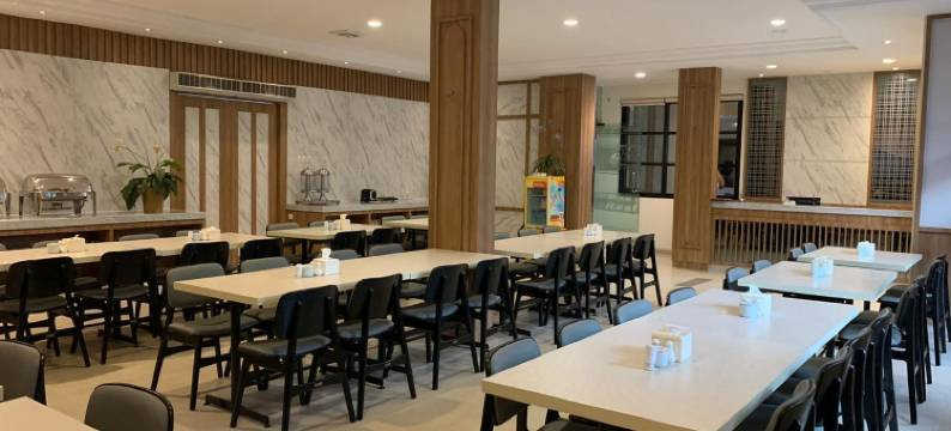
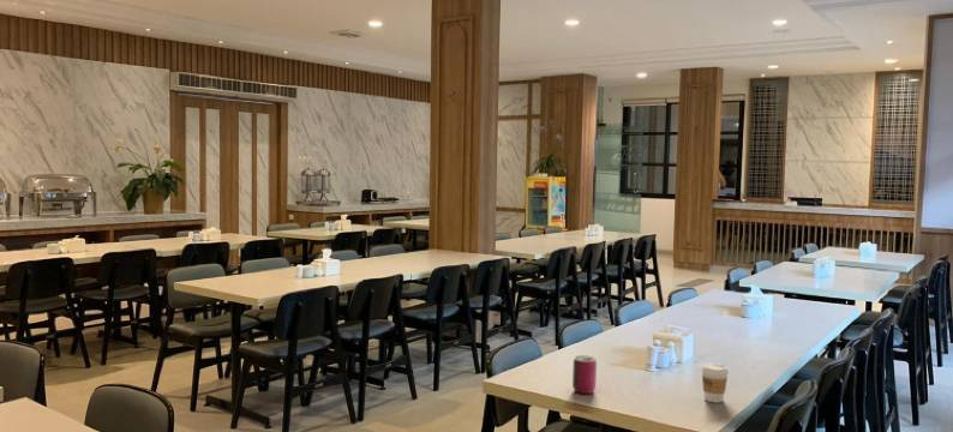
+ can [571,354,598,395]
+ coffee cup [700,362,730,403]
